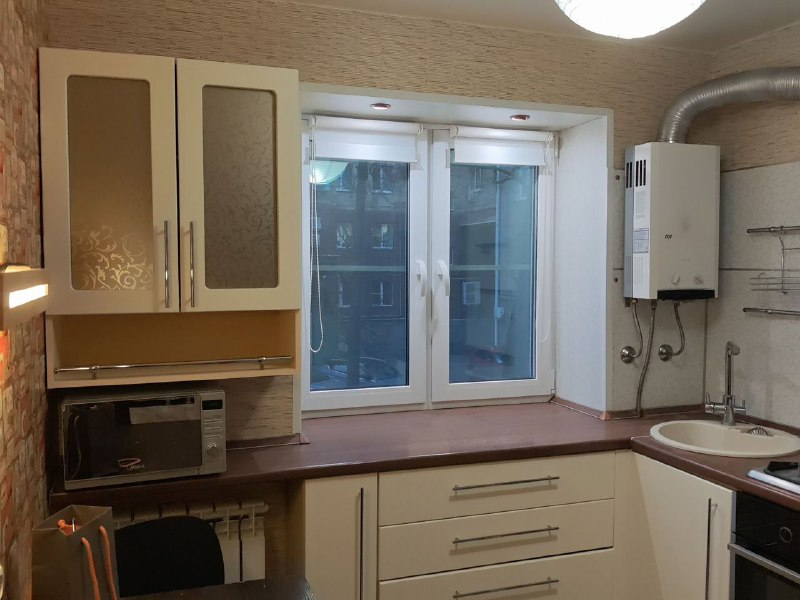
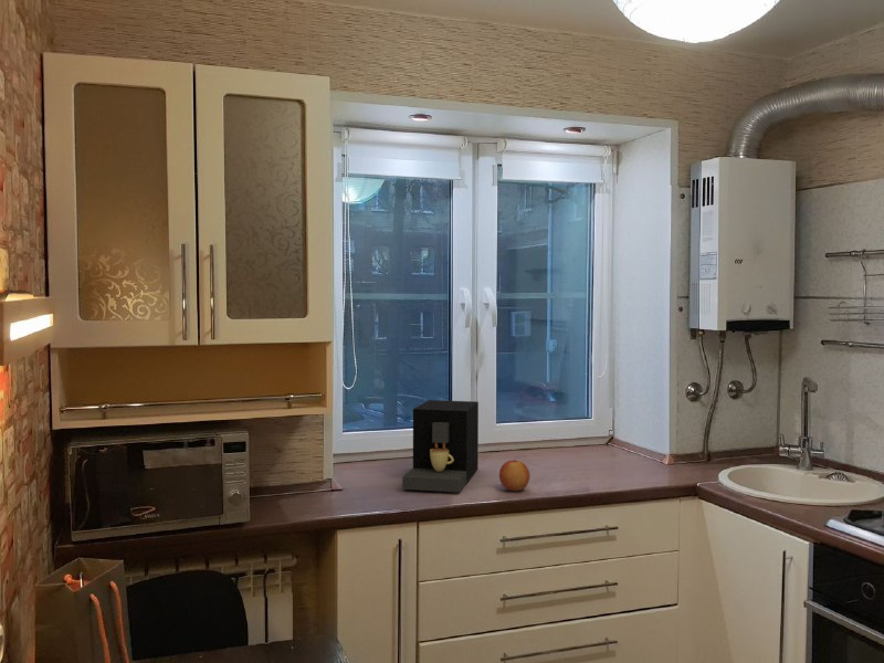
+ coffee maker [401,399,480,493]
+ apple [498,456,532,492]
